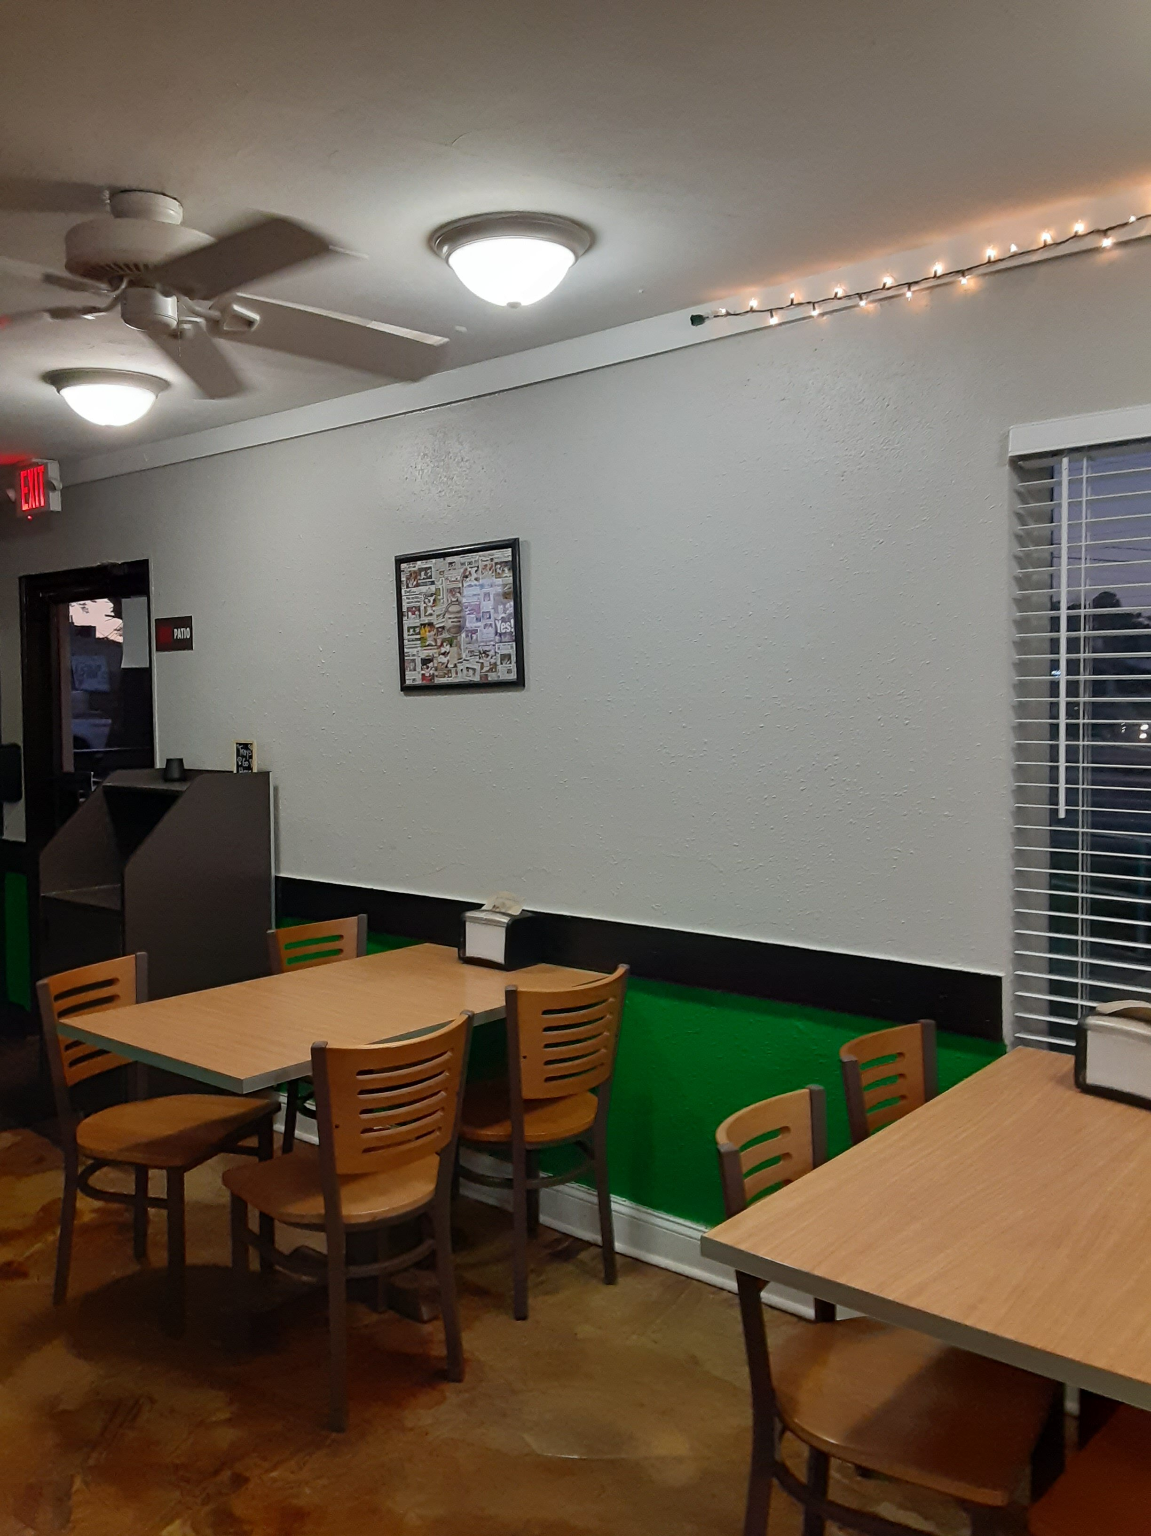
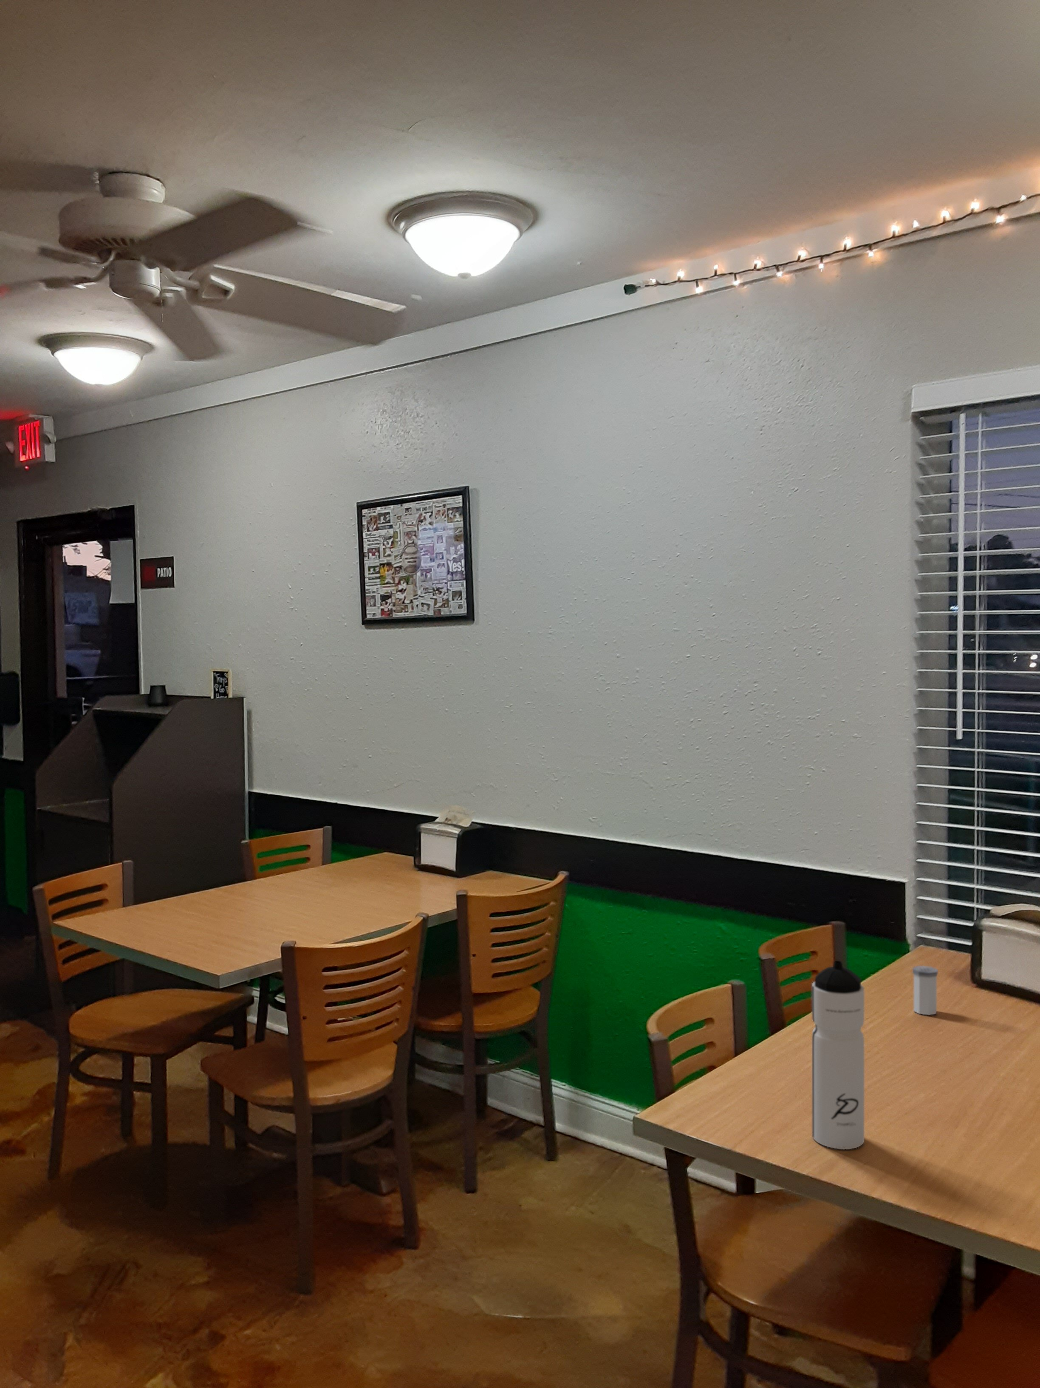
+ salt shaker [912,965,938,1015]
+ water bottle [812,961,864,1150]
